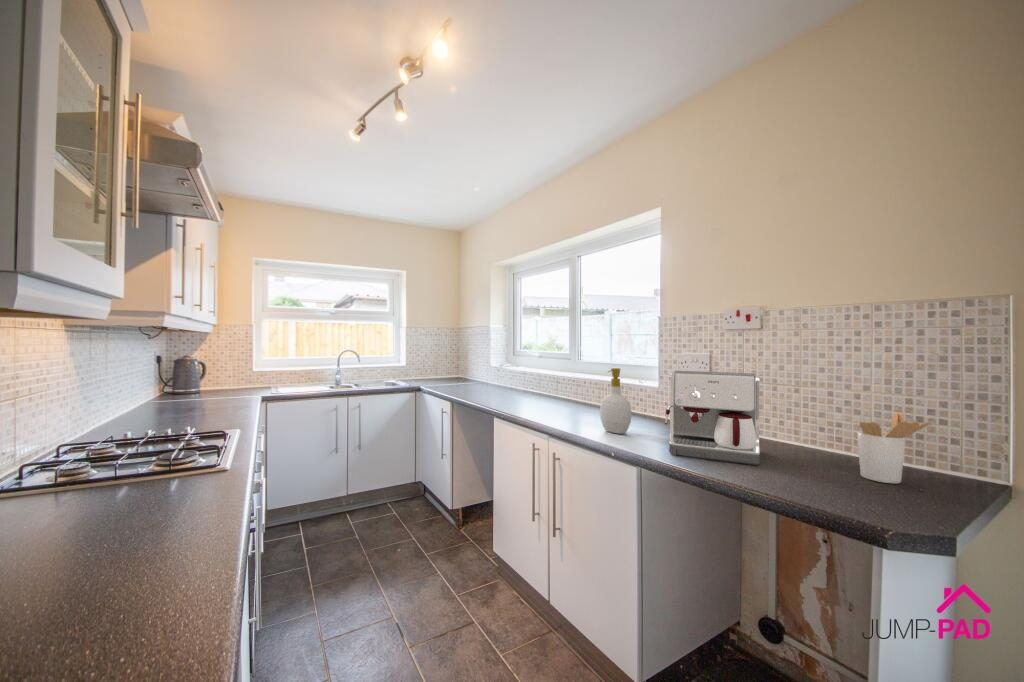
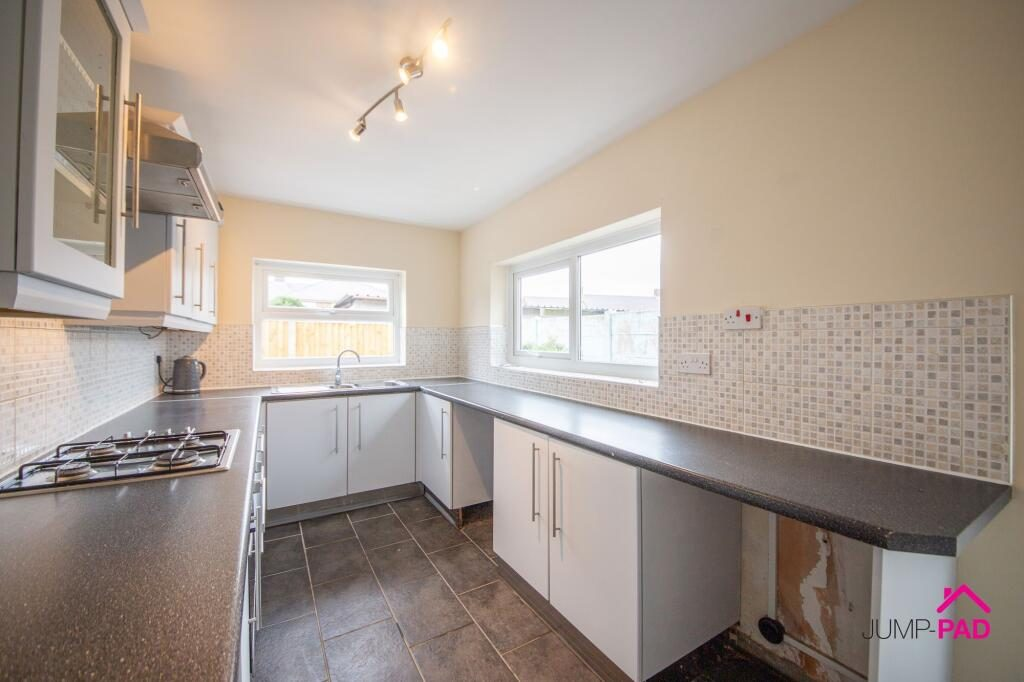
- coffee maker [664,370,761,466]
- soap bottle [599,367,633,435]
- utensil holder [856,411,931,484]
